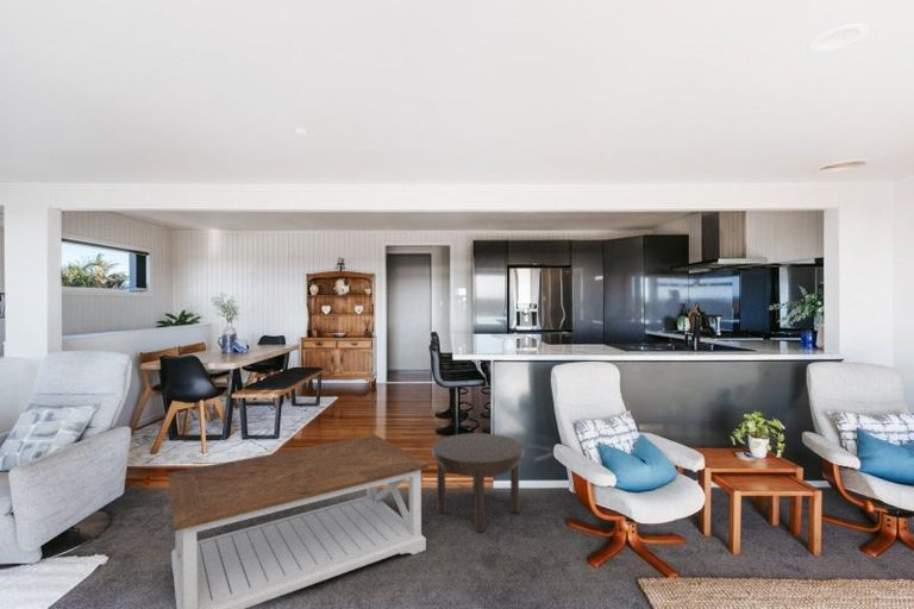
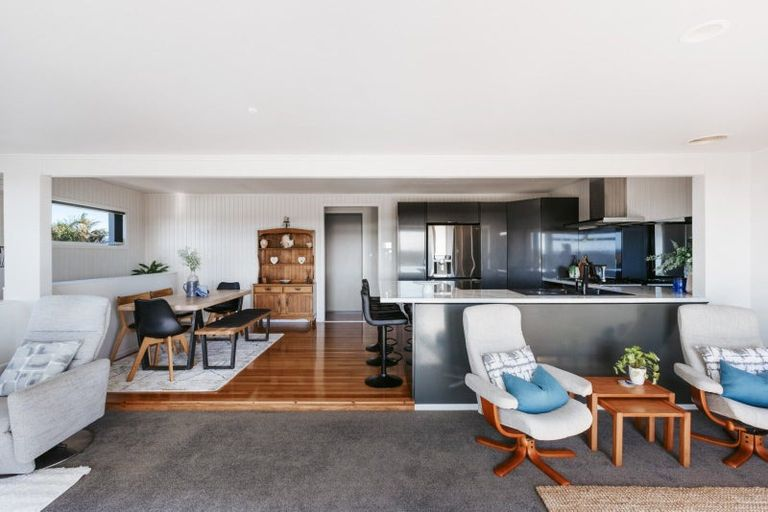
- coffee table [167,433,430,609]
- side table [432,432,525,533]
